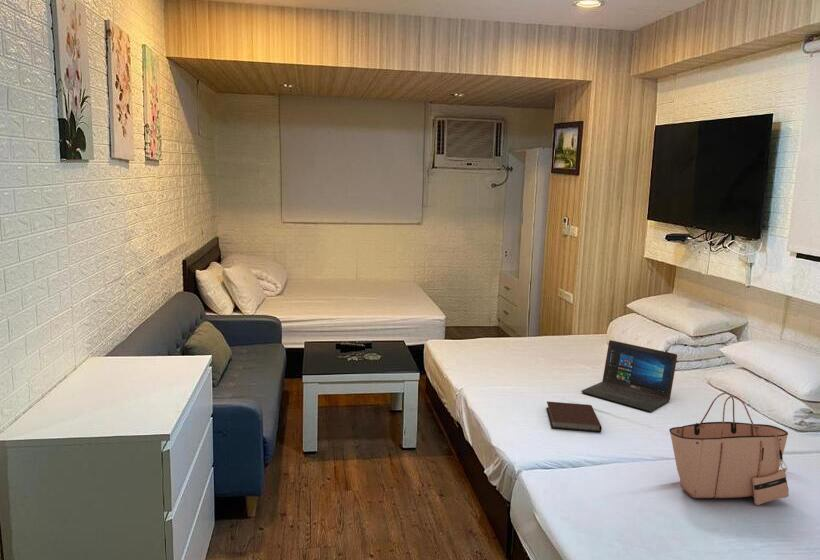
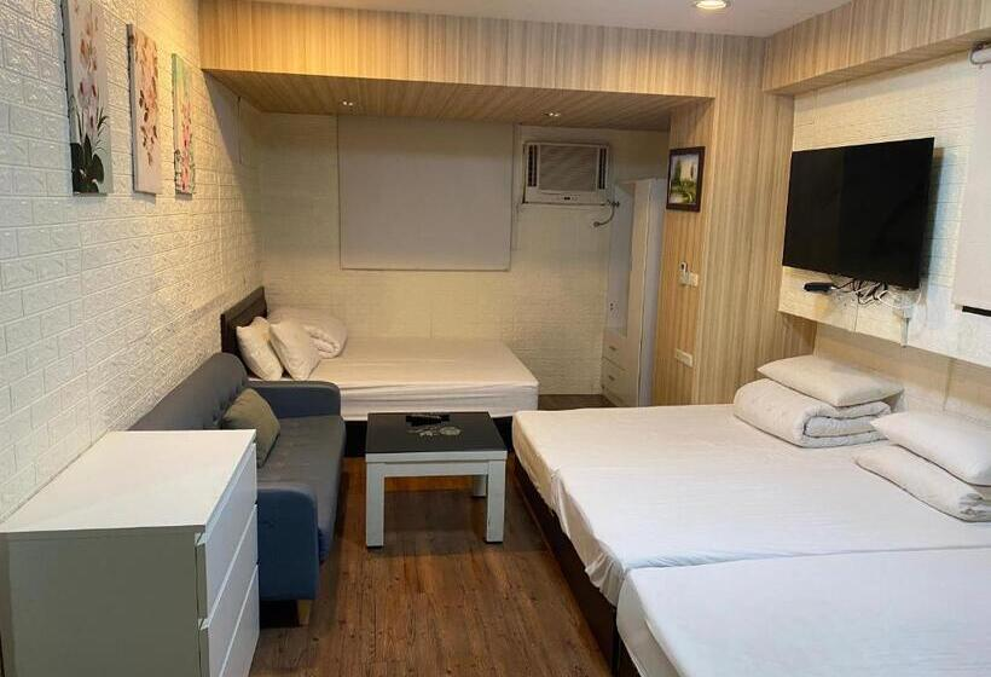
- tote bag [668,392,790,506]
- laptop [580,339,678,412]
- notebook [546,400,603,433]
